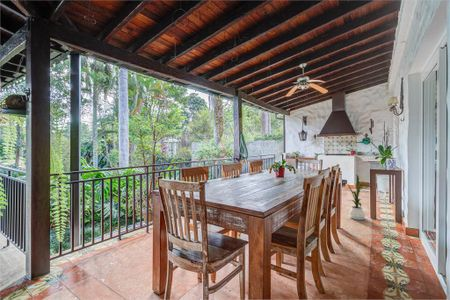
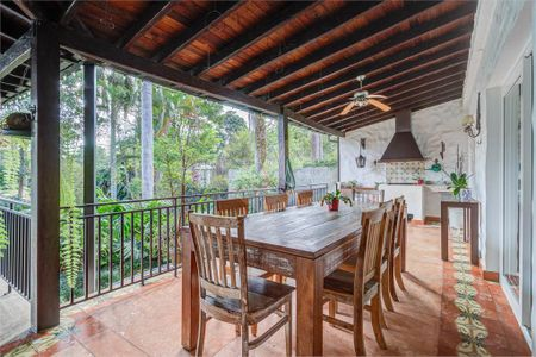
- house plant [347,173,369,221]
